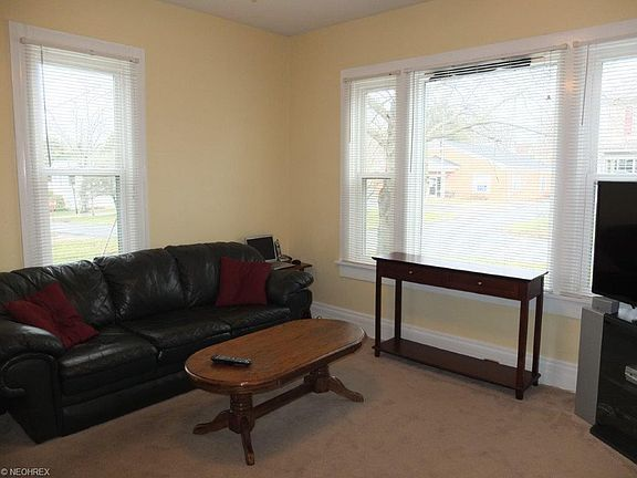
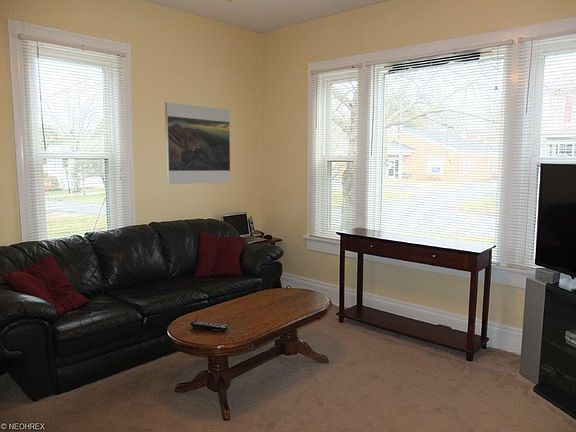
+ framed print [164,101,231,185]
